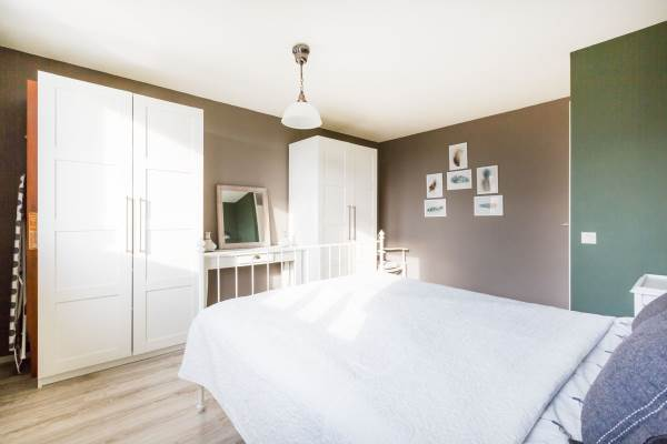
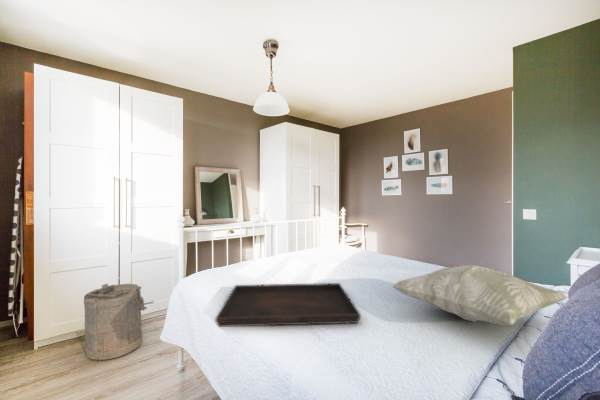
+ serving tray [215,282,362,328]
+ laundry hamper [83,283,155,361]
+ decorative pillow [391,264,569,327]
